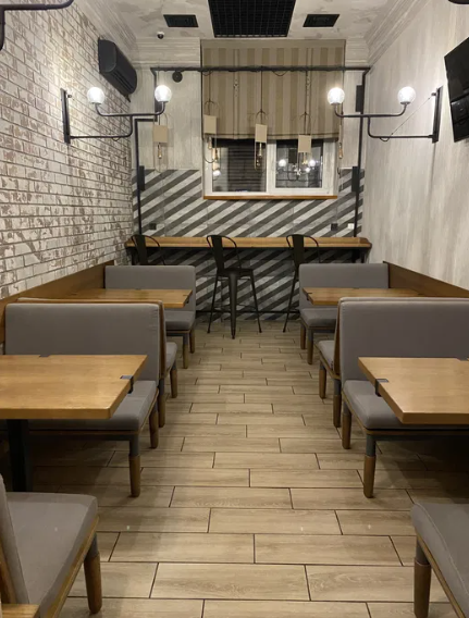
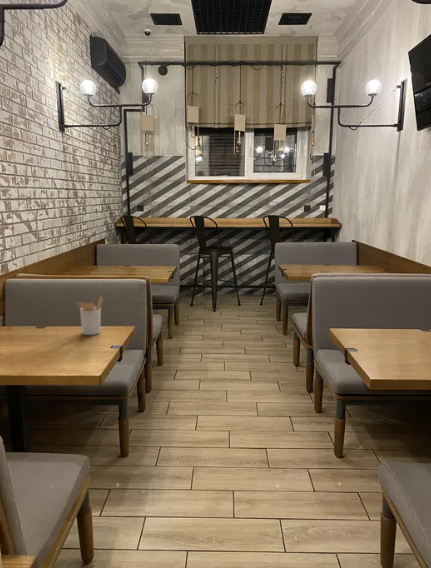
+ utensil holder [74,296,104,336]
